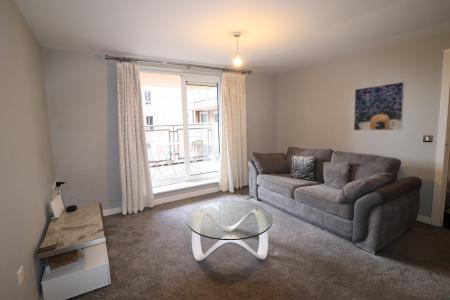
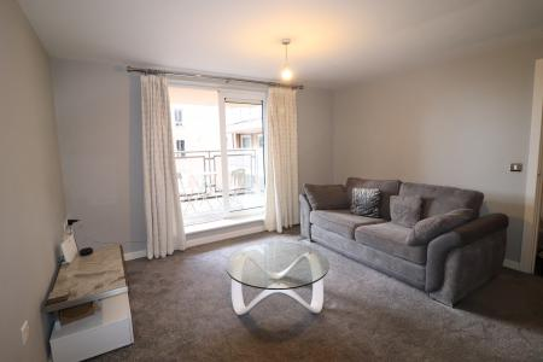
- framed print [353,81,406,131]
